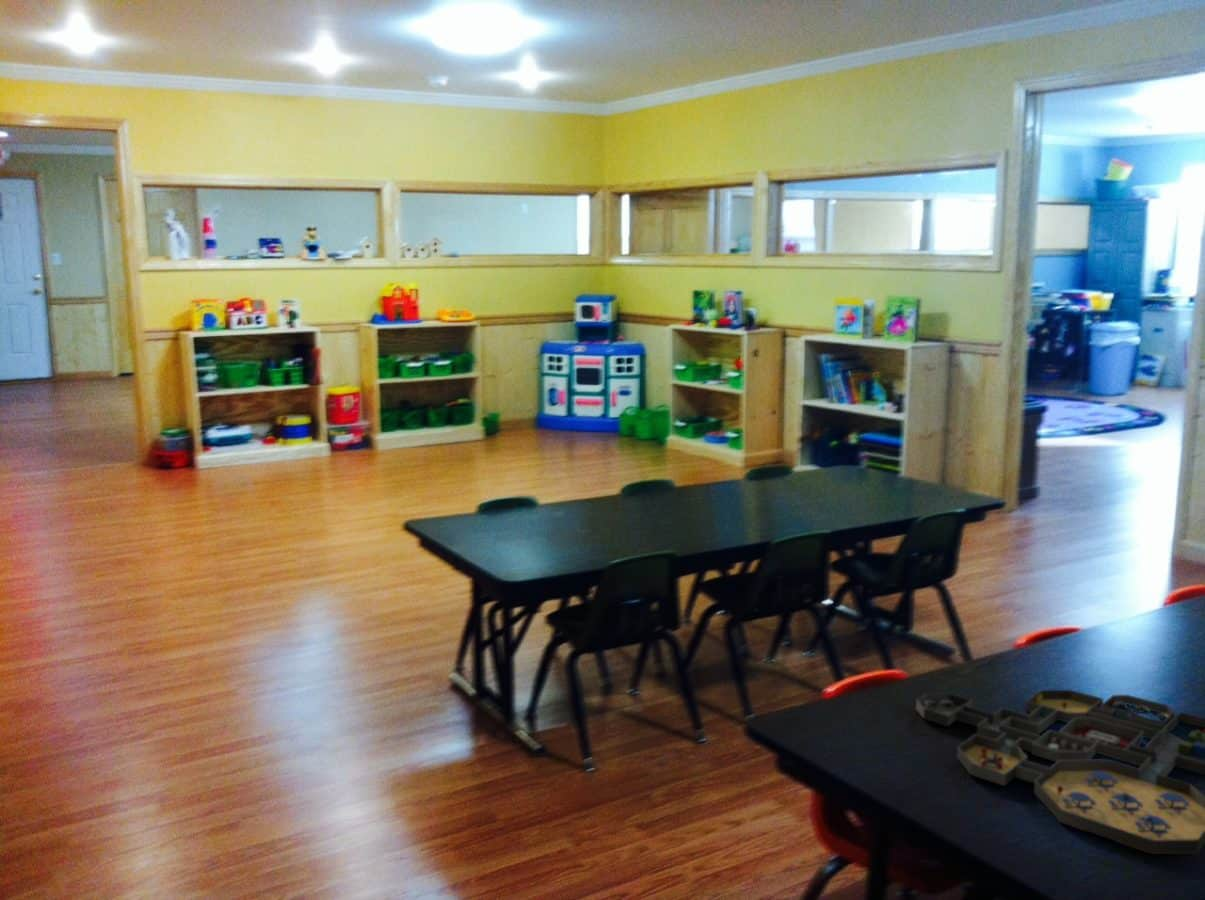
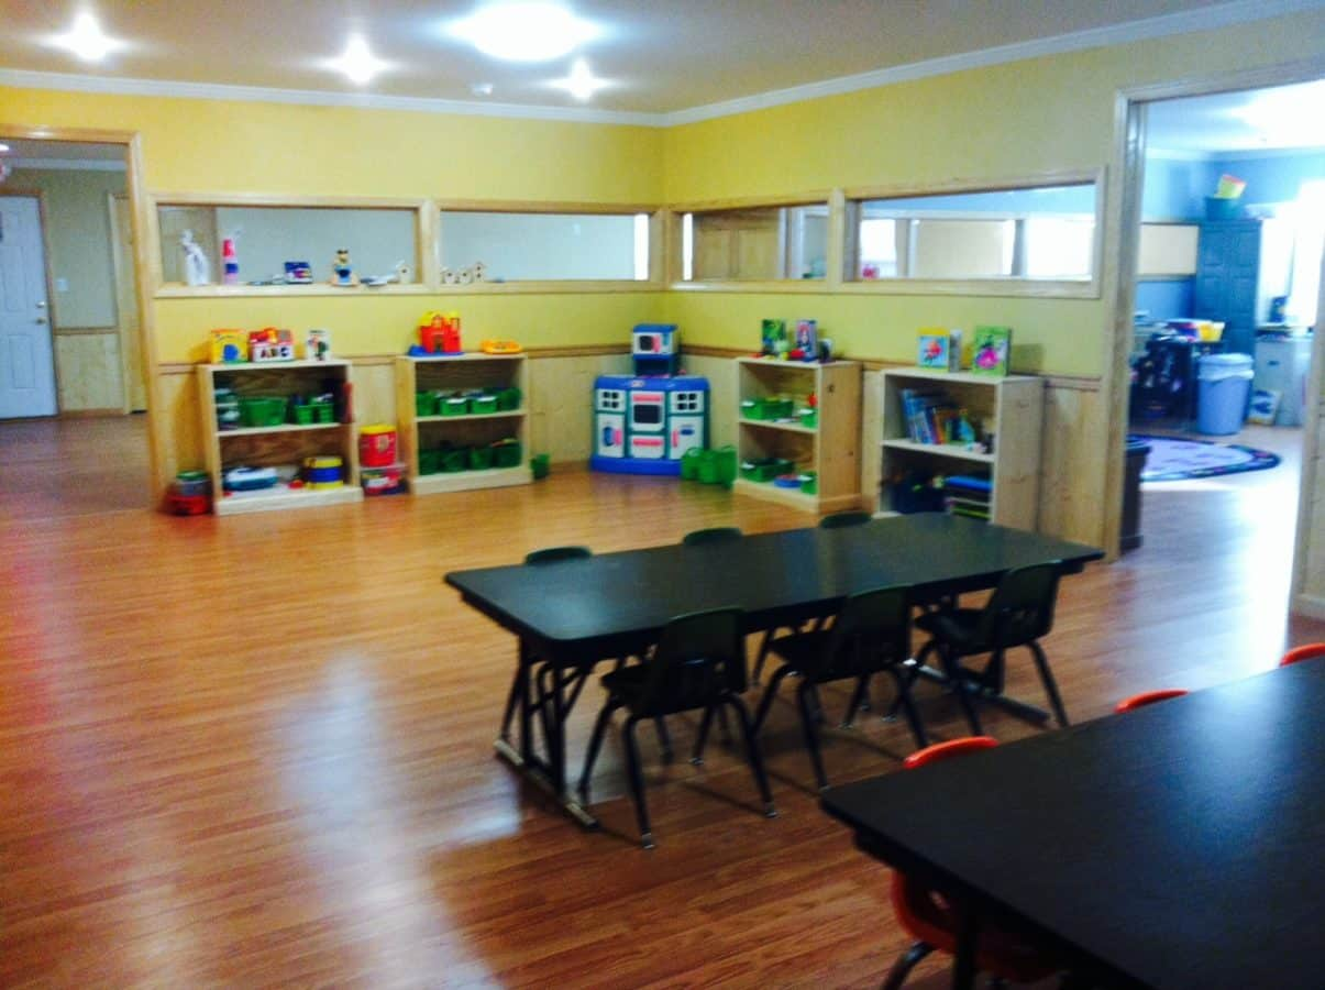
- board game [915,689,1205,855]
